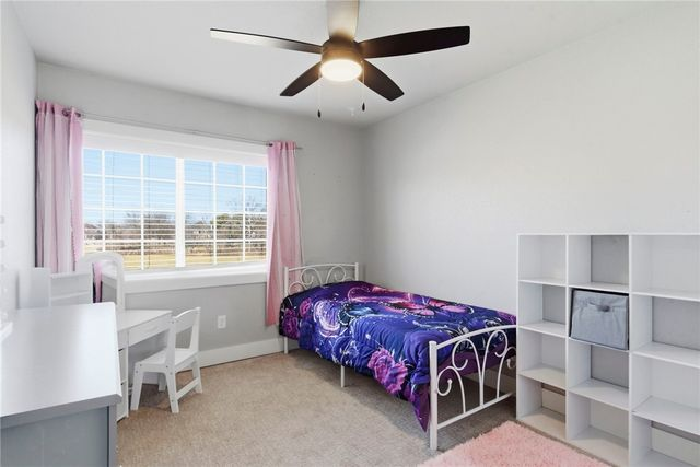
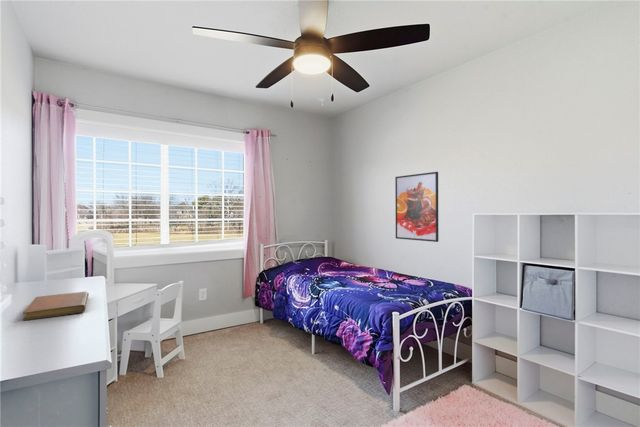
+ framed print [394,171,439,243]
+ notebook [22,291,90,321]
